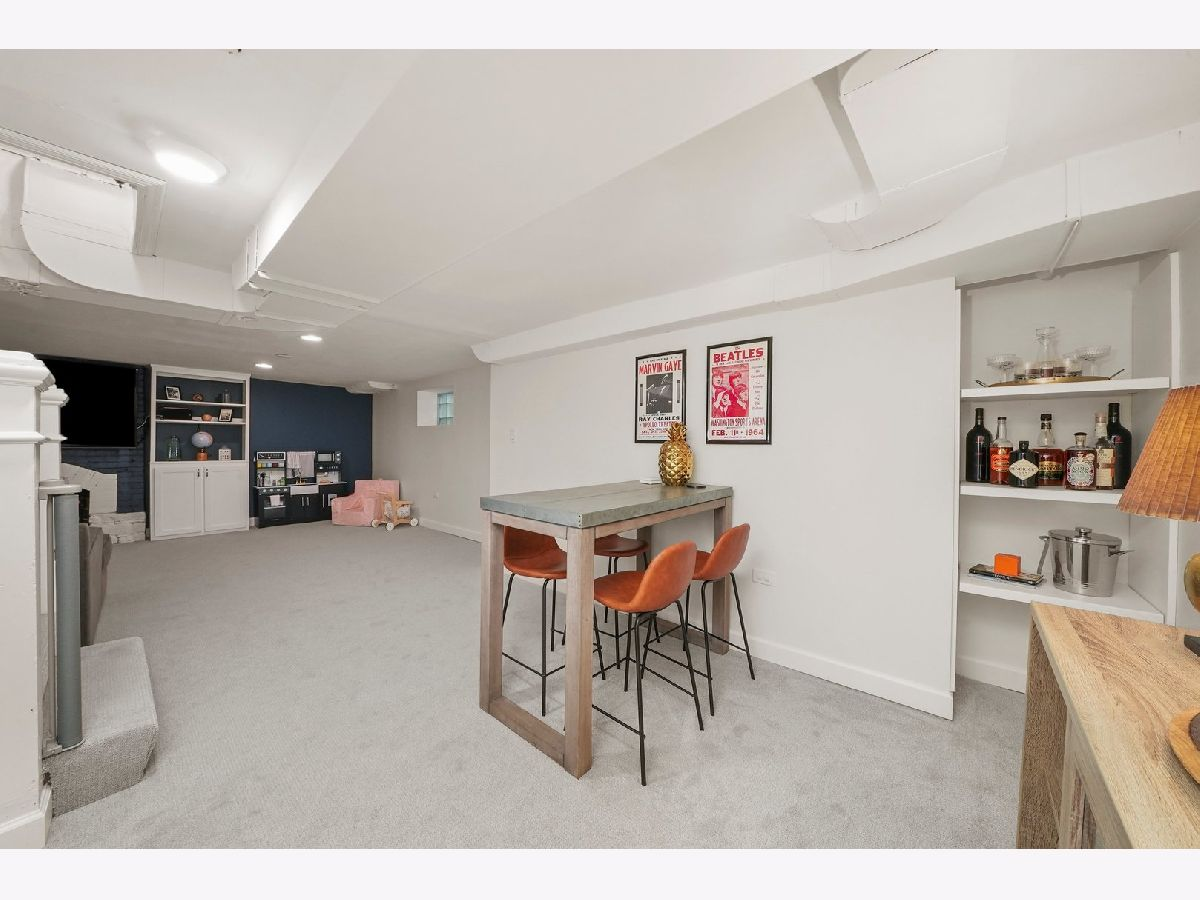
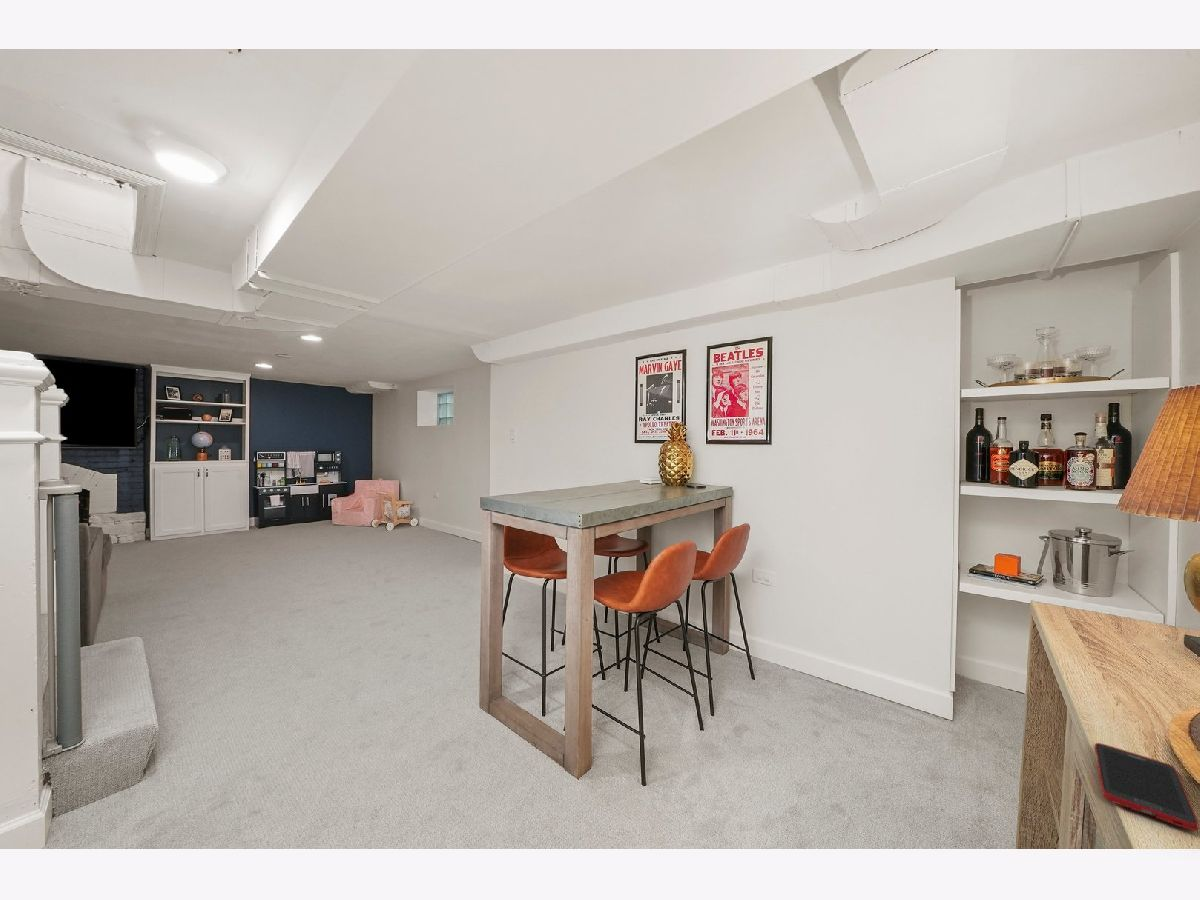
+ cell phone [1094,742,1199,832]
